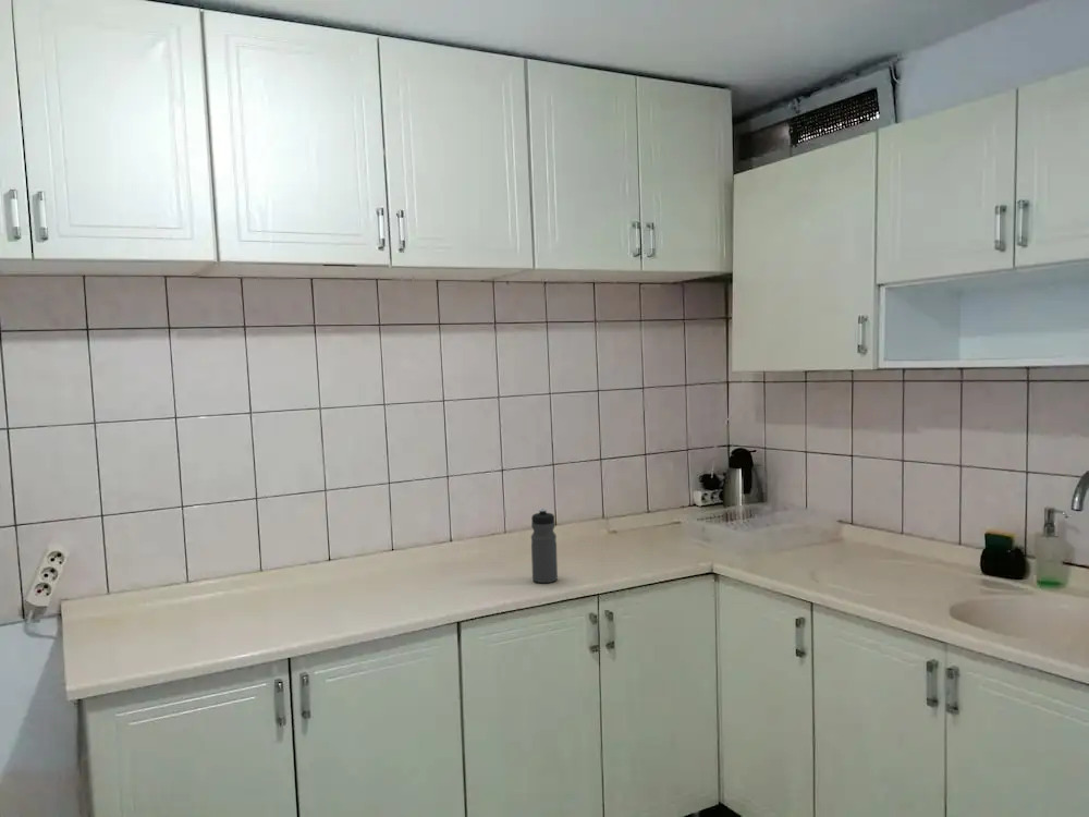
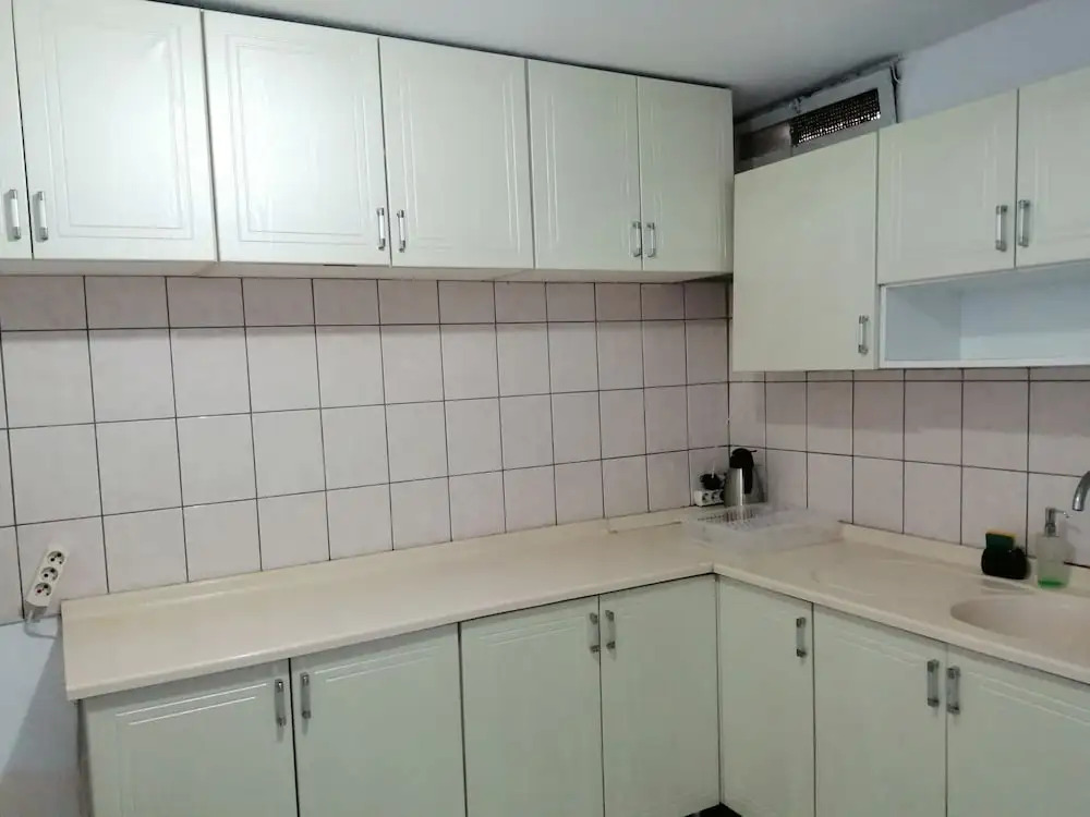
- water bottle [530,508,559,584]
